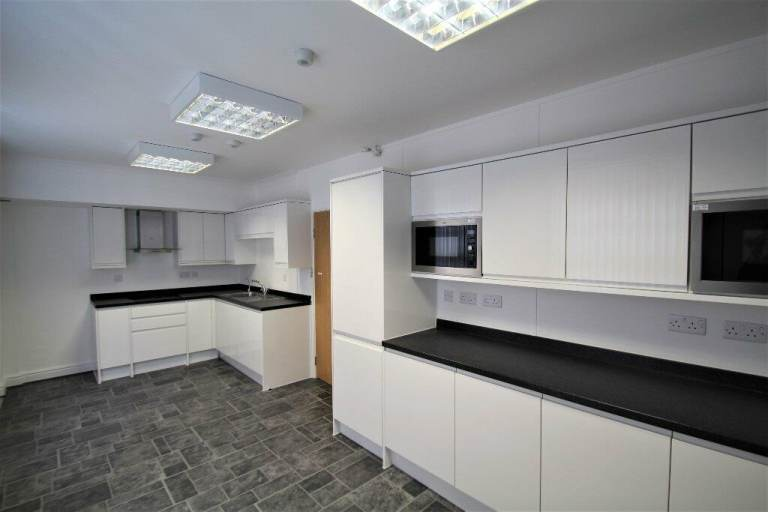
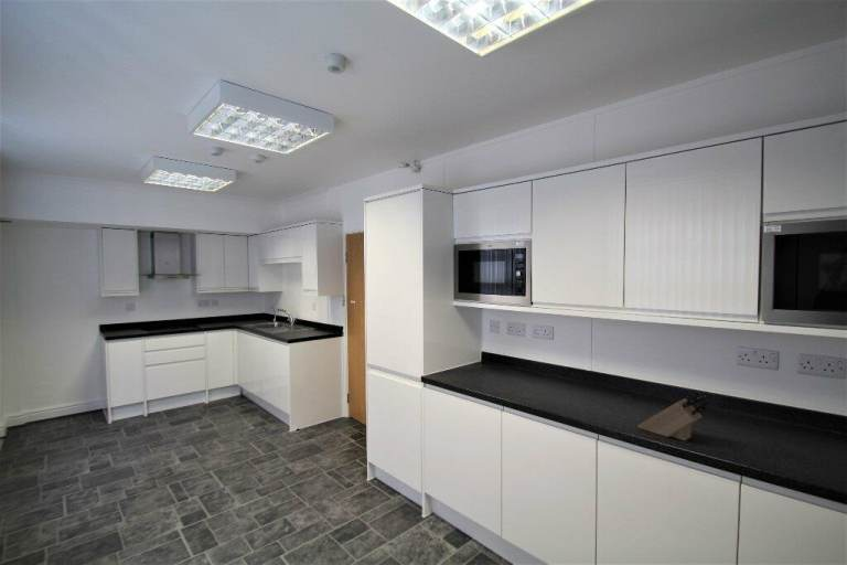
+ knife block [636,391,711,441]
